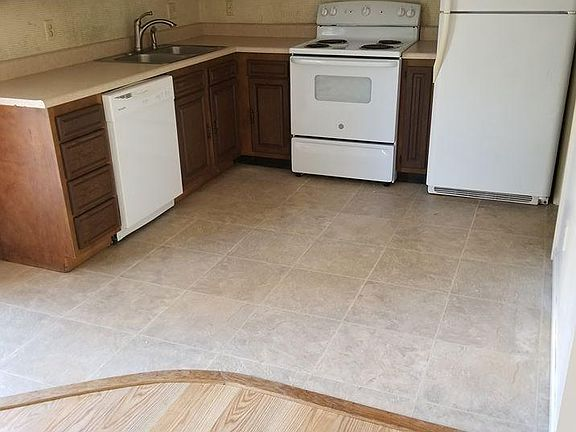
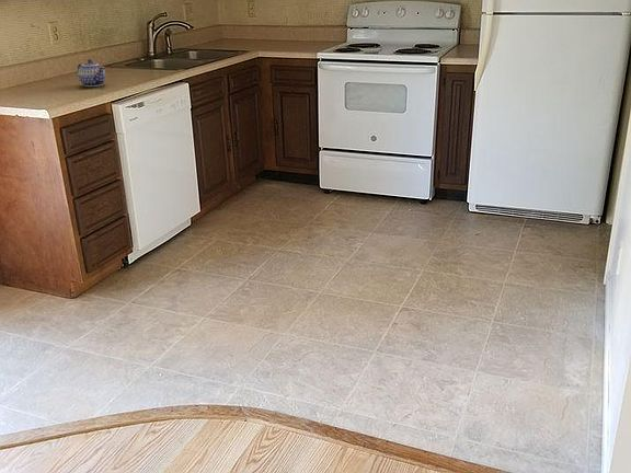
+ teapot [77,58,106,88]
